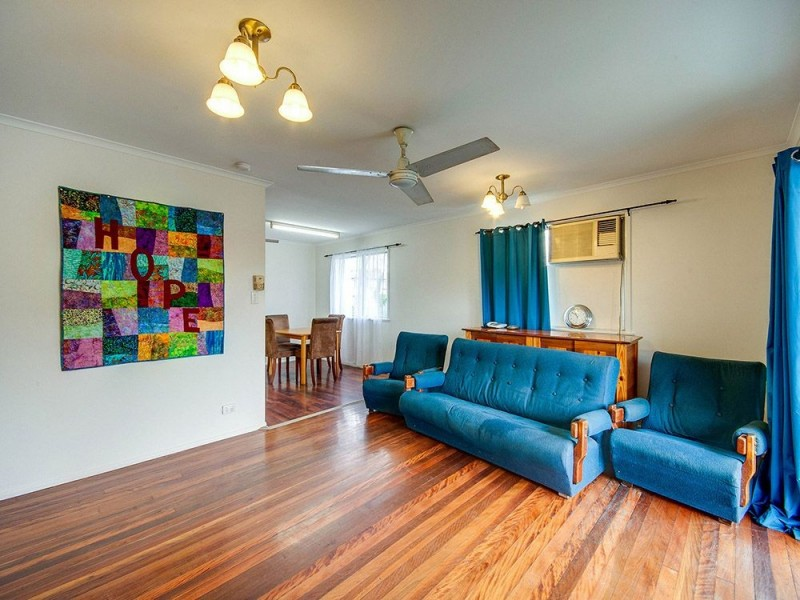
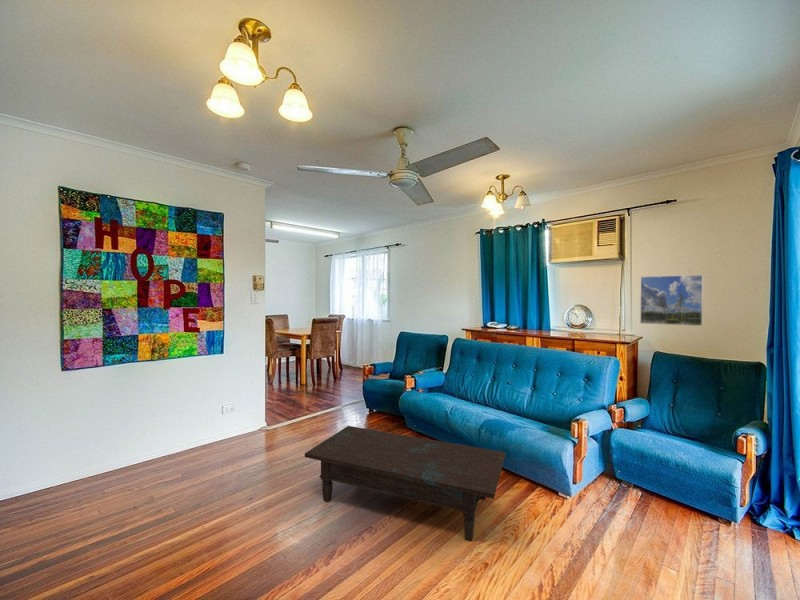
+ coffee table [304,425,506,542]
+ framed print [639,274,704,327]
